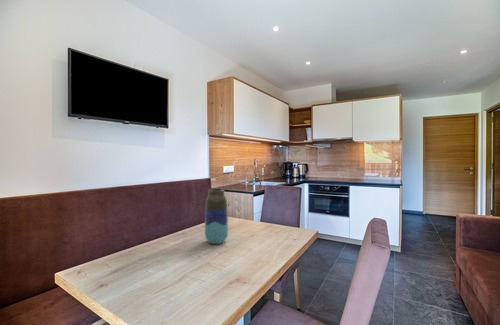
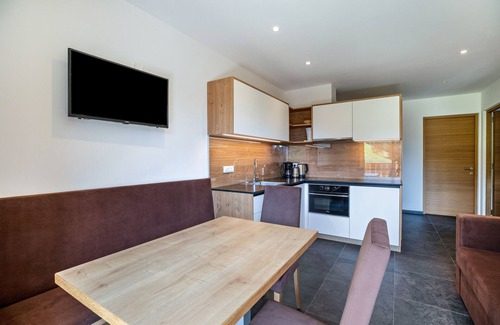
- vase [204,188,229,245]
